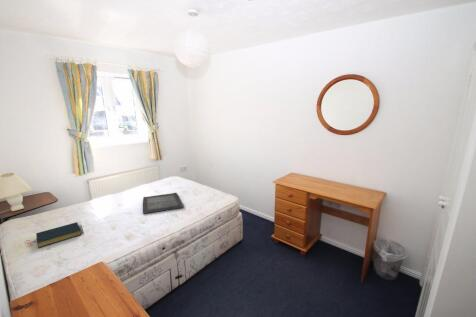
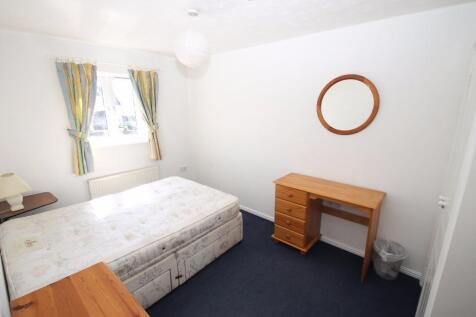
- serving tray [142,192,185,215]
- hardback book [35,221,82,249]
